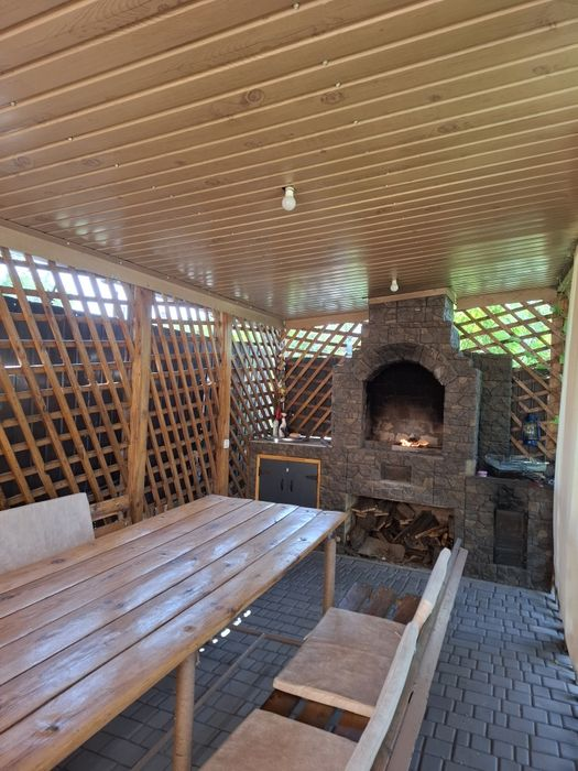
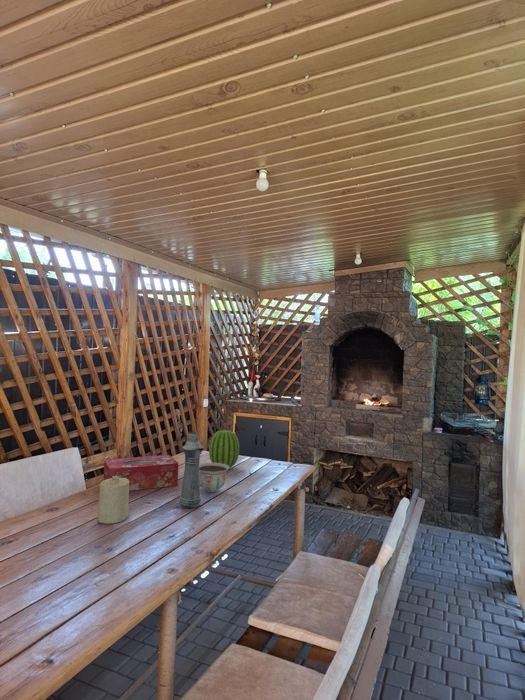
+ bottle [179,431,204,509]
+ tissue box [103,454,179,492]
+ candle [97,476,130,525]
+ fruit [208,429,240,469]
+ bowl [199,462,230,493]
